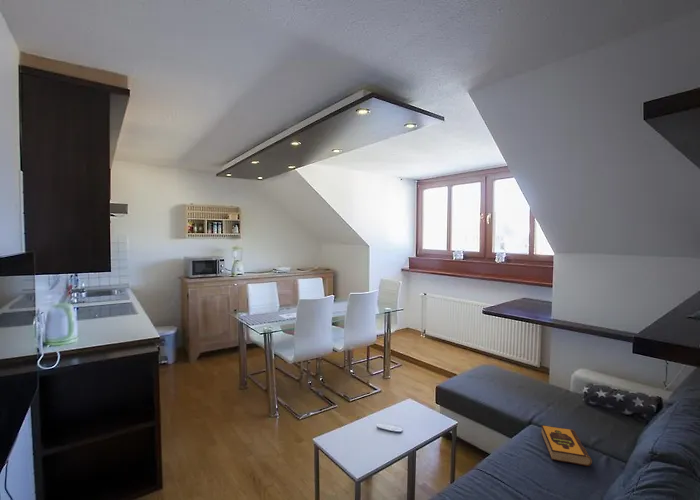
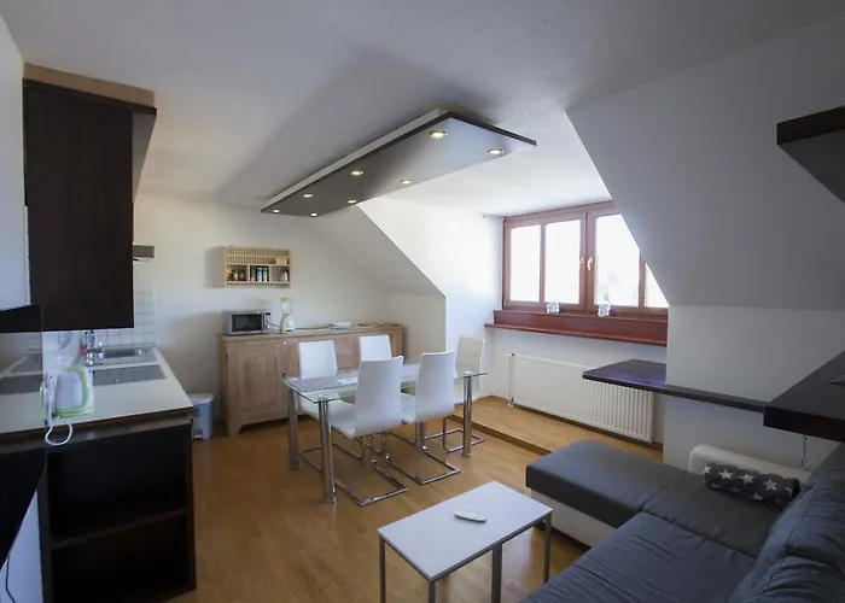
- hardback book [540,424,593,467]
